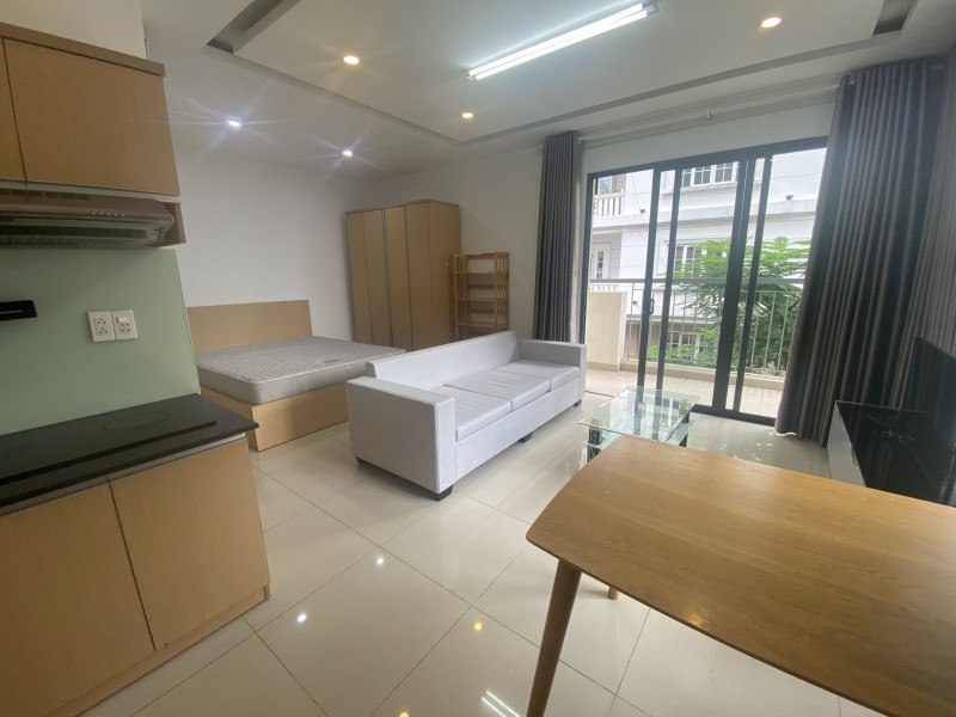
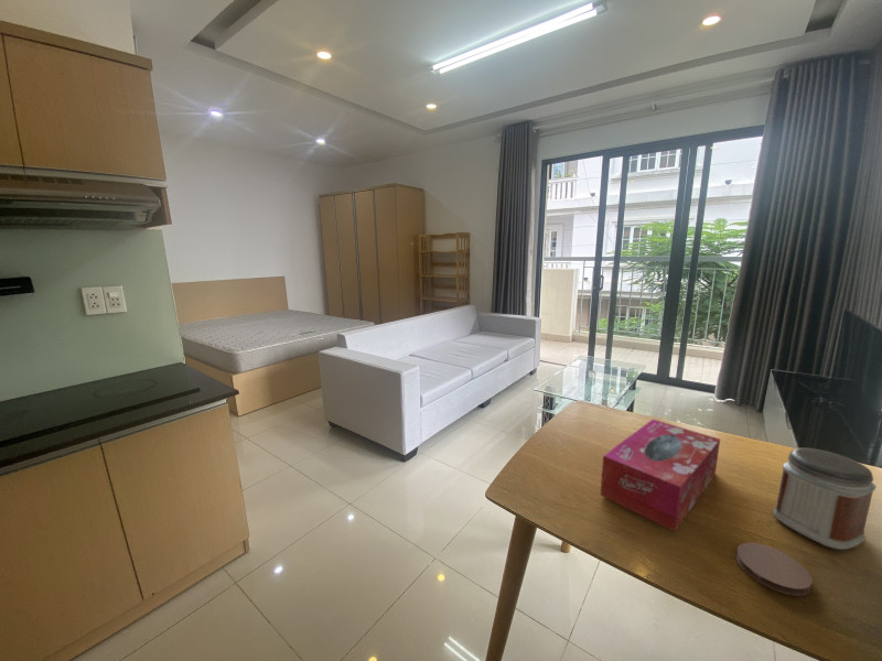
+ jar [772,447,878,551]
+ coaster [735,542,814,597]
+ tissue box [599,419,721,532]
